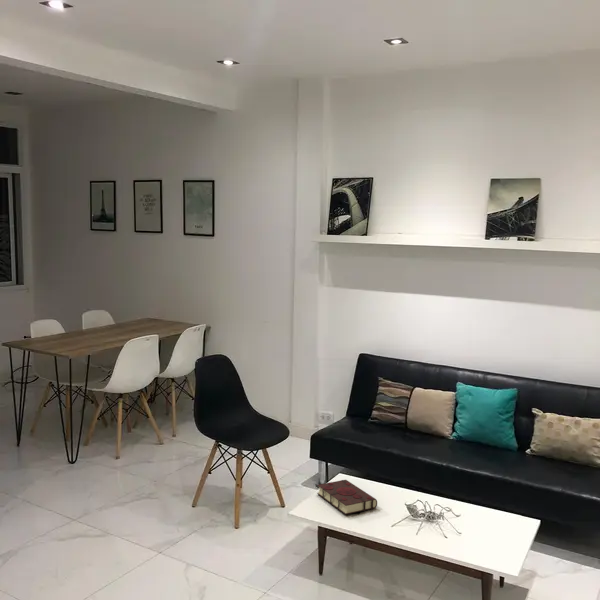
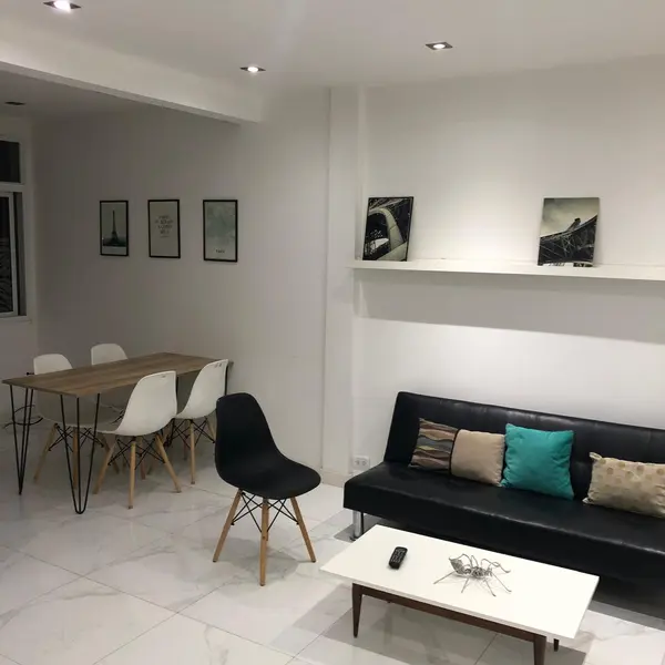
- book [316,479,378,515]
